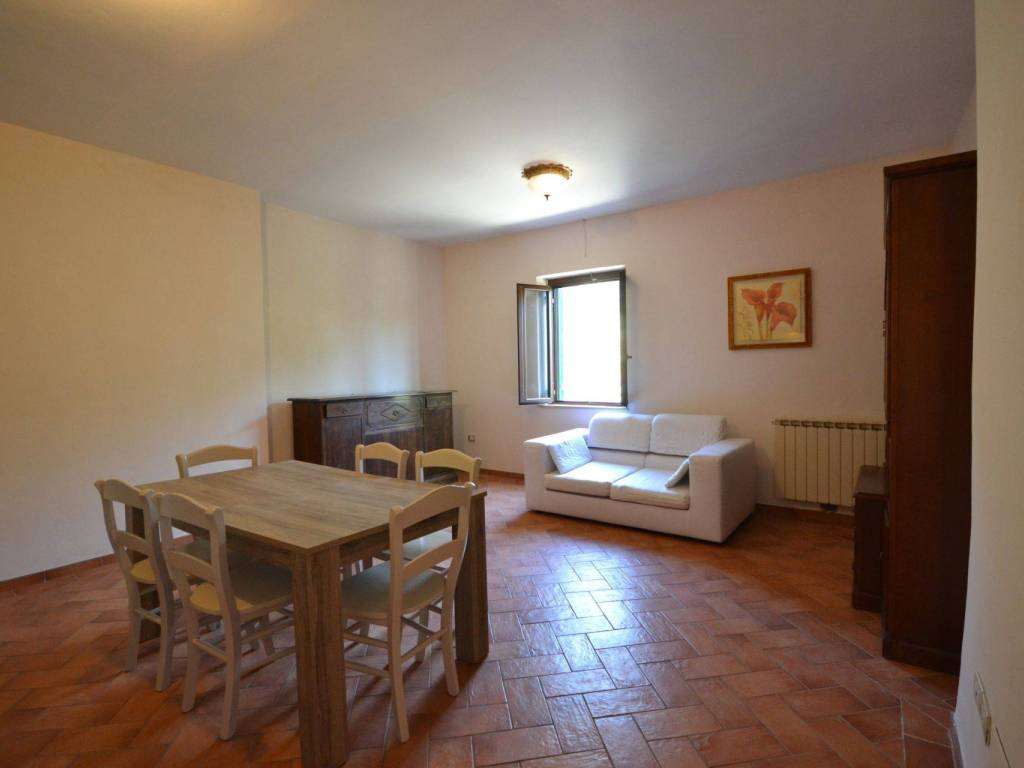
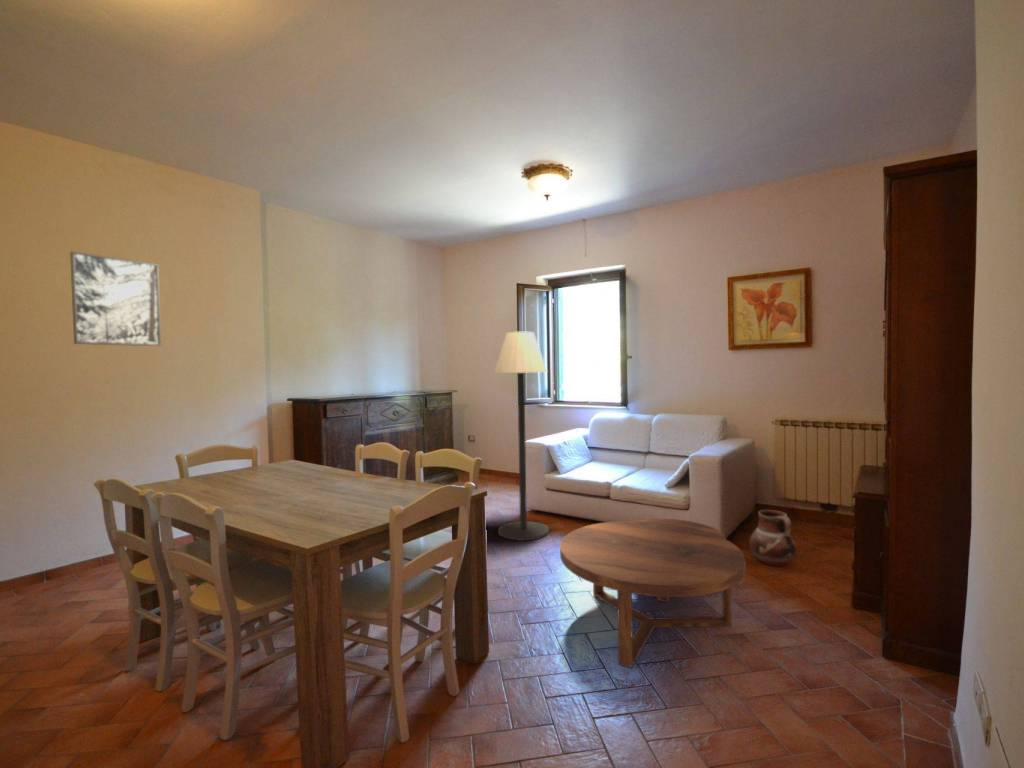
+ floor lamp [493,331,550,541]
+ ceramic pot [748,509,797,567]
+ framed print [69,251,163,347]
+ coffee table [559,518,747,669]
